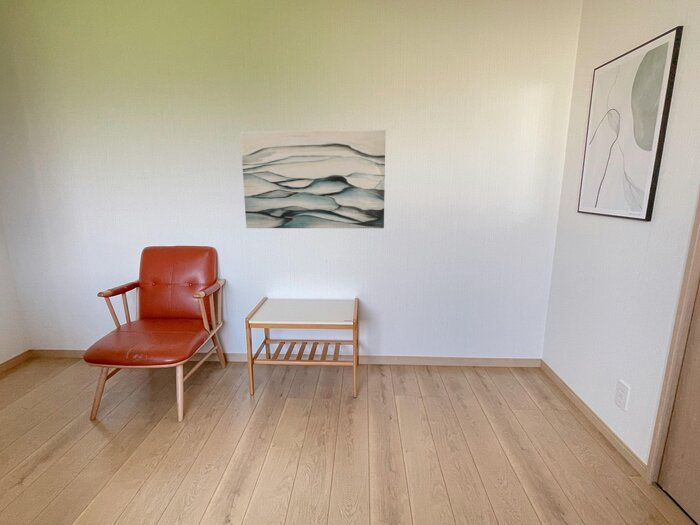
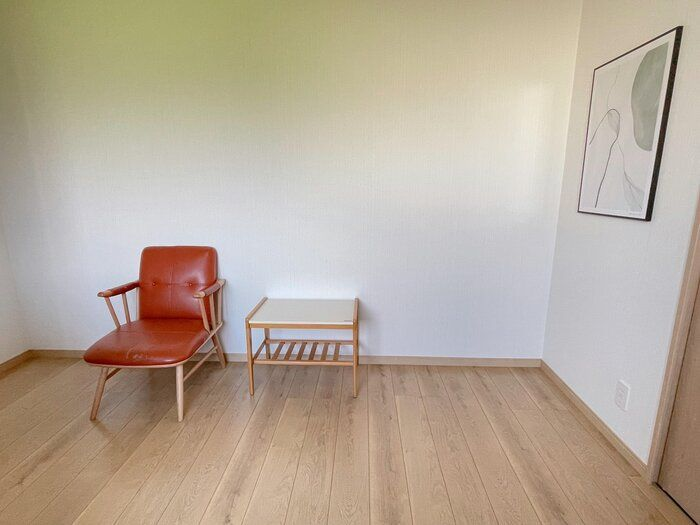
- wall art [239,129,386,229]
